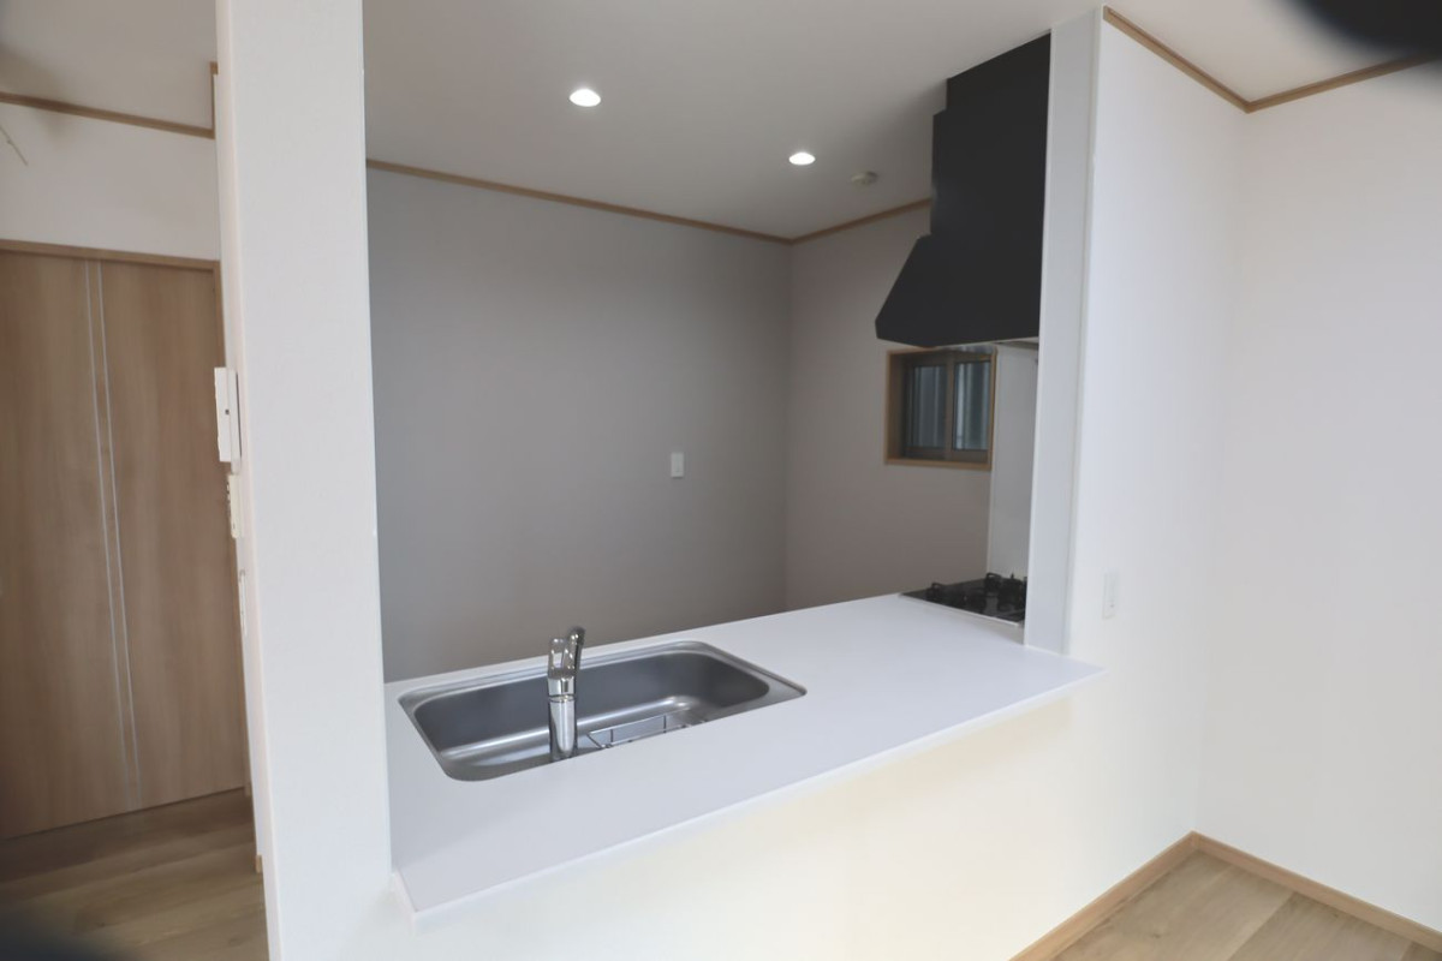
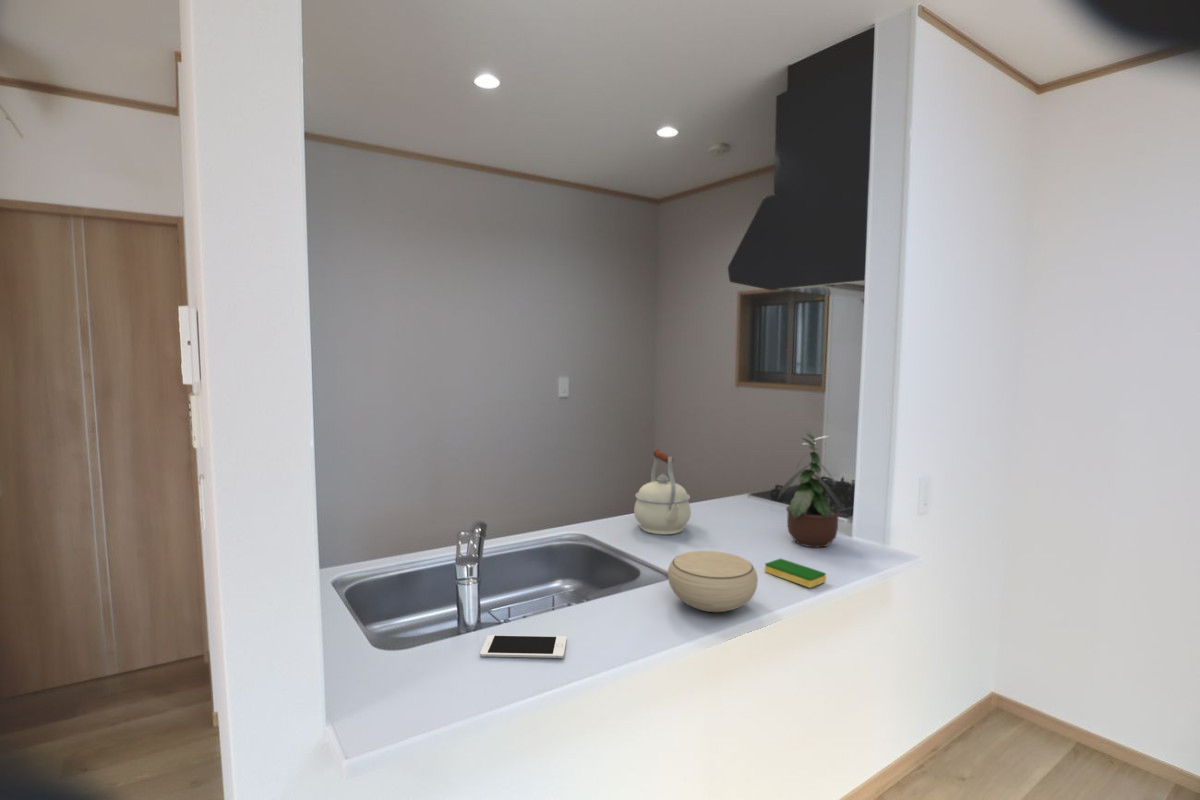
+ potted plant [777,428,845,548]
+ cell phone [479,634,568,659]
+ dish sponge [764,558,827,589]
+ bowl [667,550,759,613]
+ kettle [633,449,692,536]
